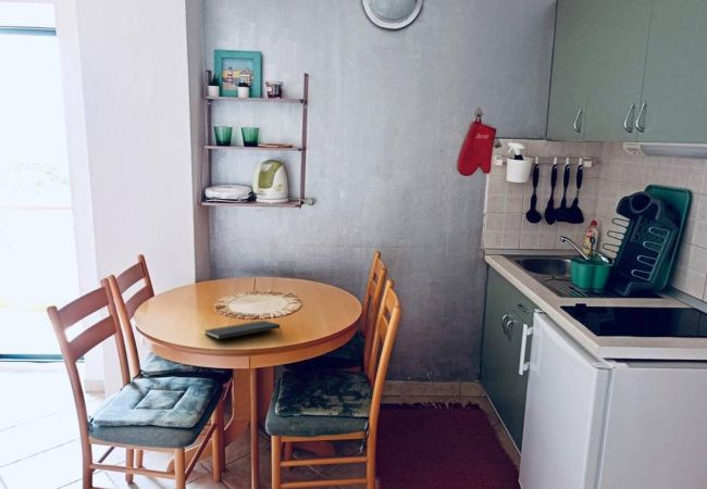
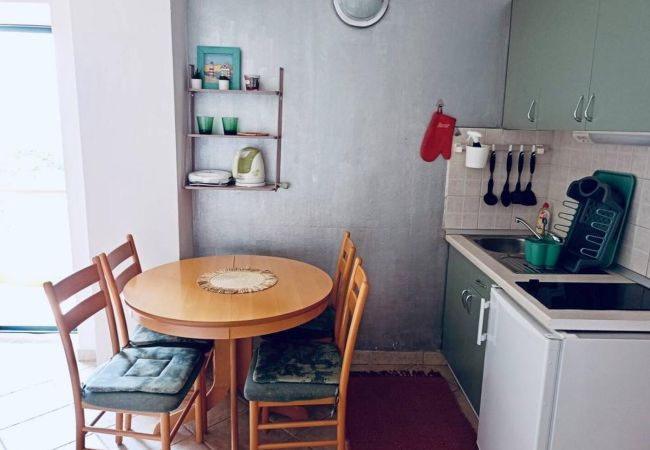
- notepad [203,319,283,340]
